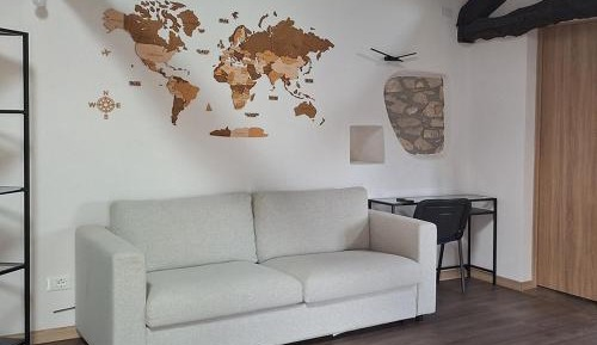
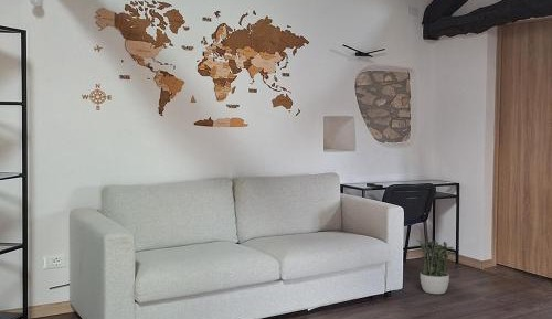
+ potted plant [415,237,456,295]
